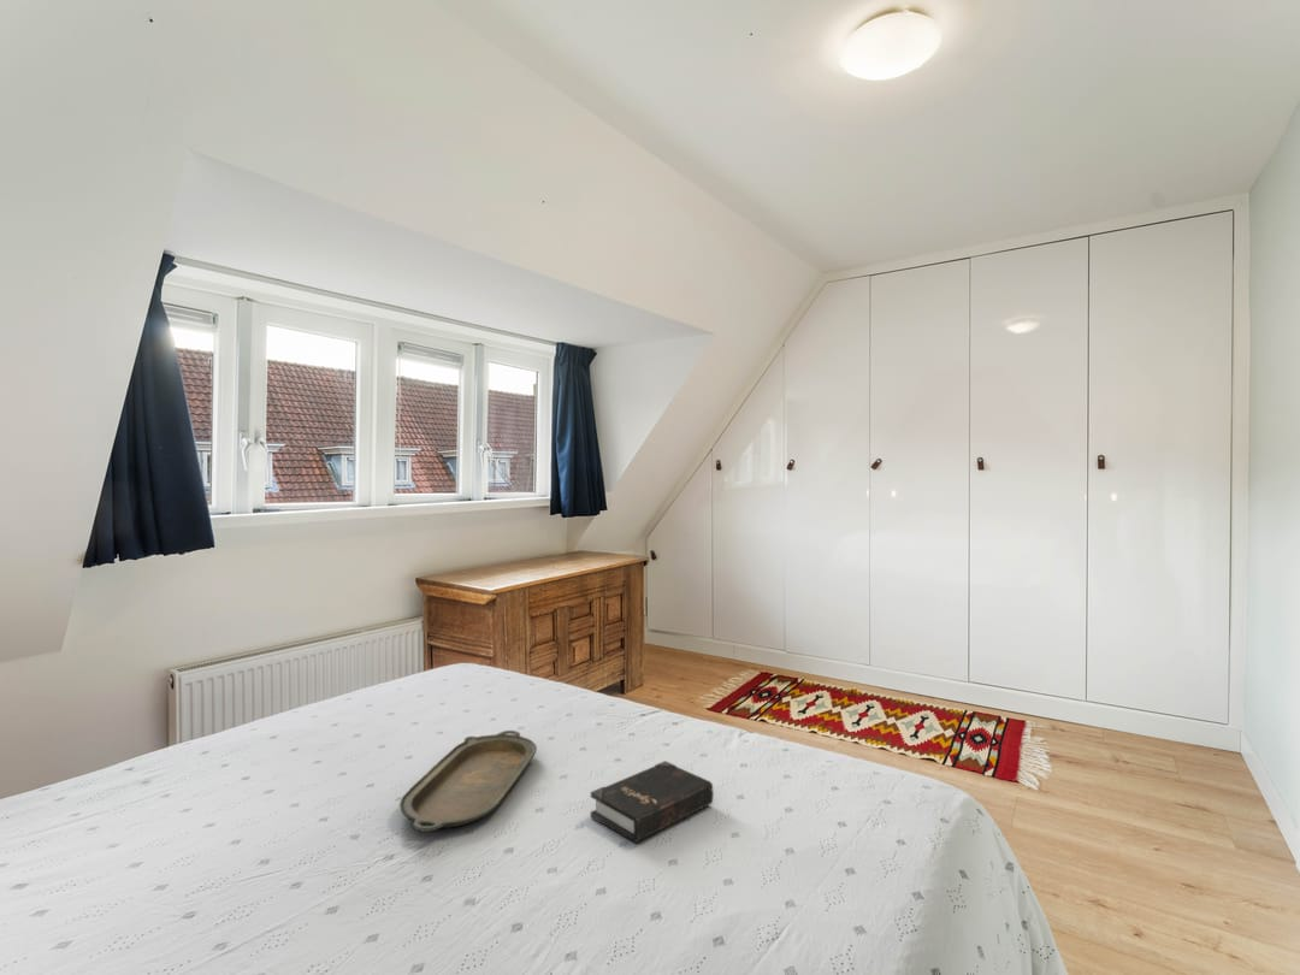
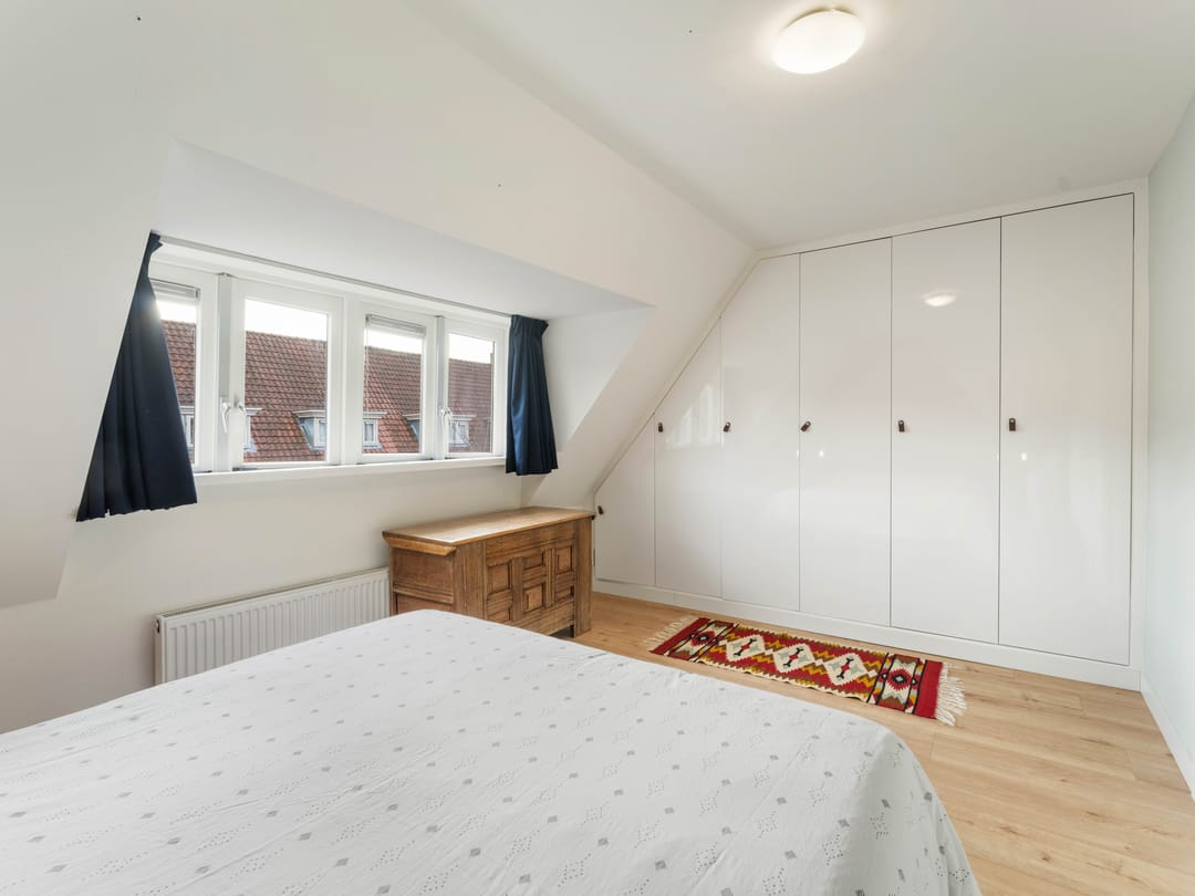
- hardback book [590,760,715,844]
- serving tray [398,729,538,833]
